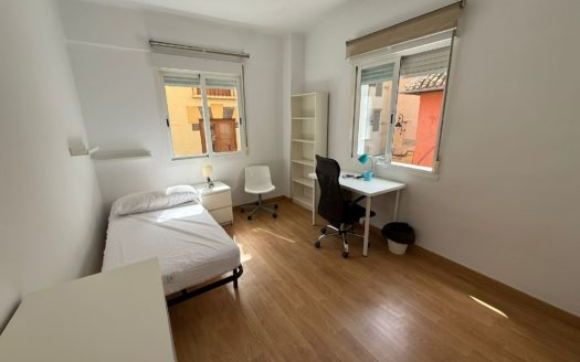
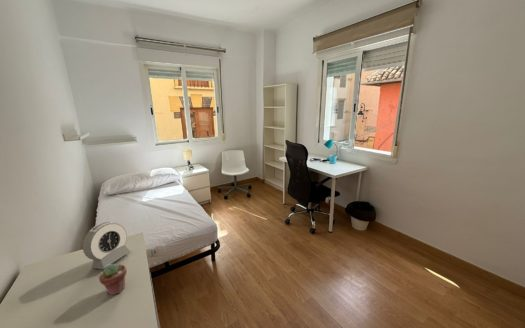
+ alarm clock [82,221,131,270]
+ potted succulent [98,263,128,296]
